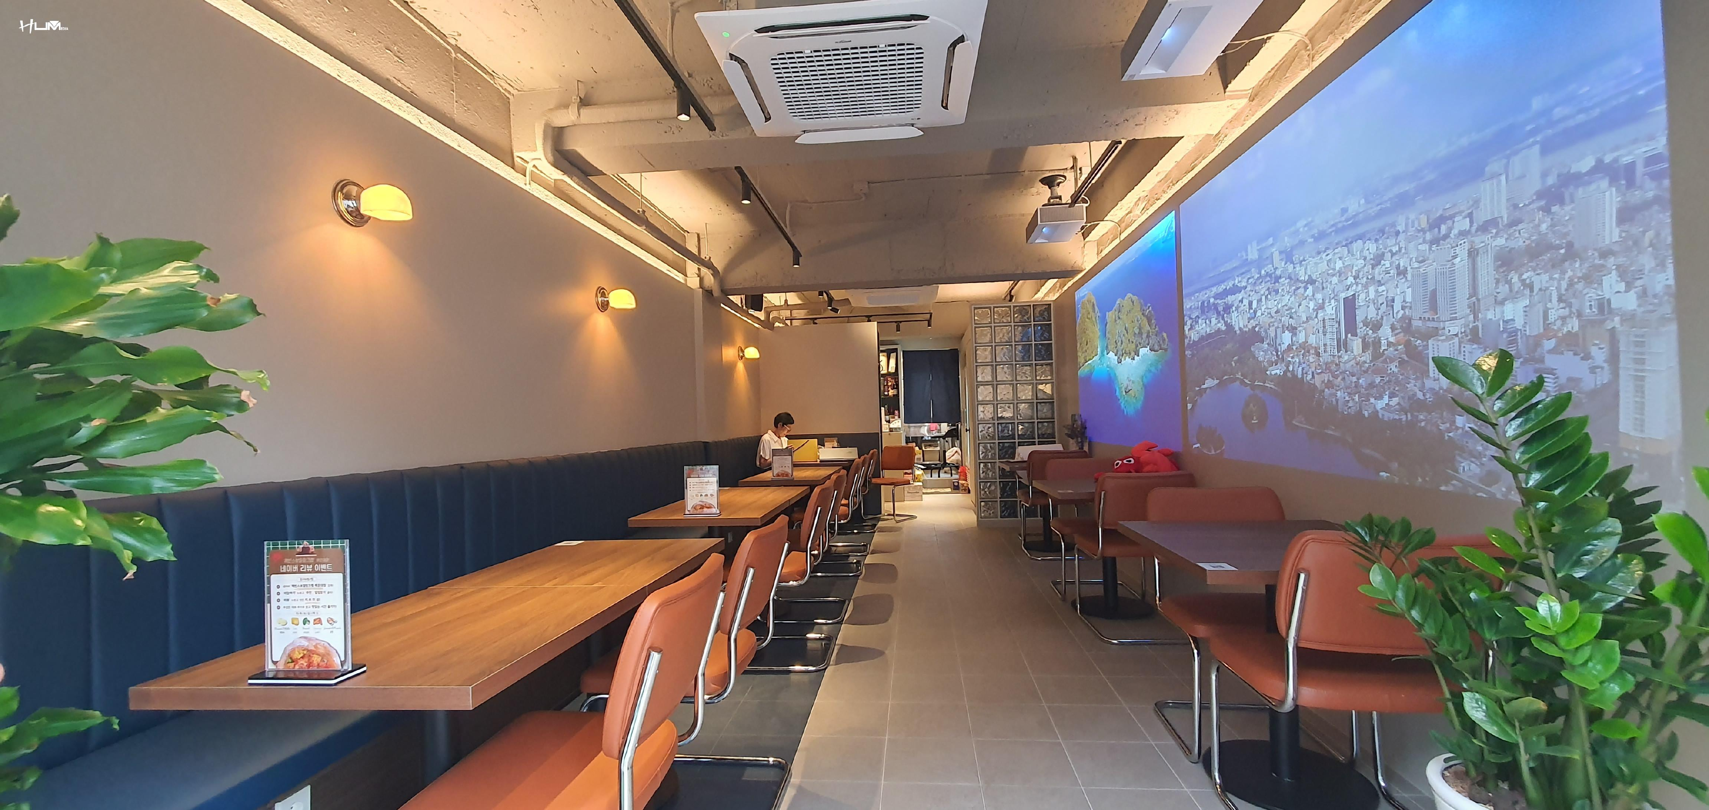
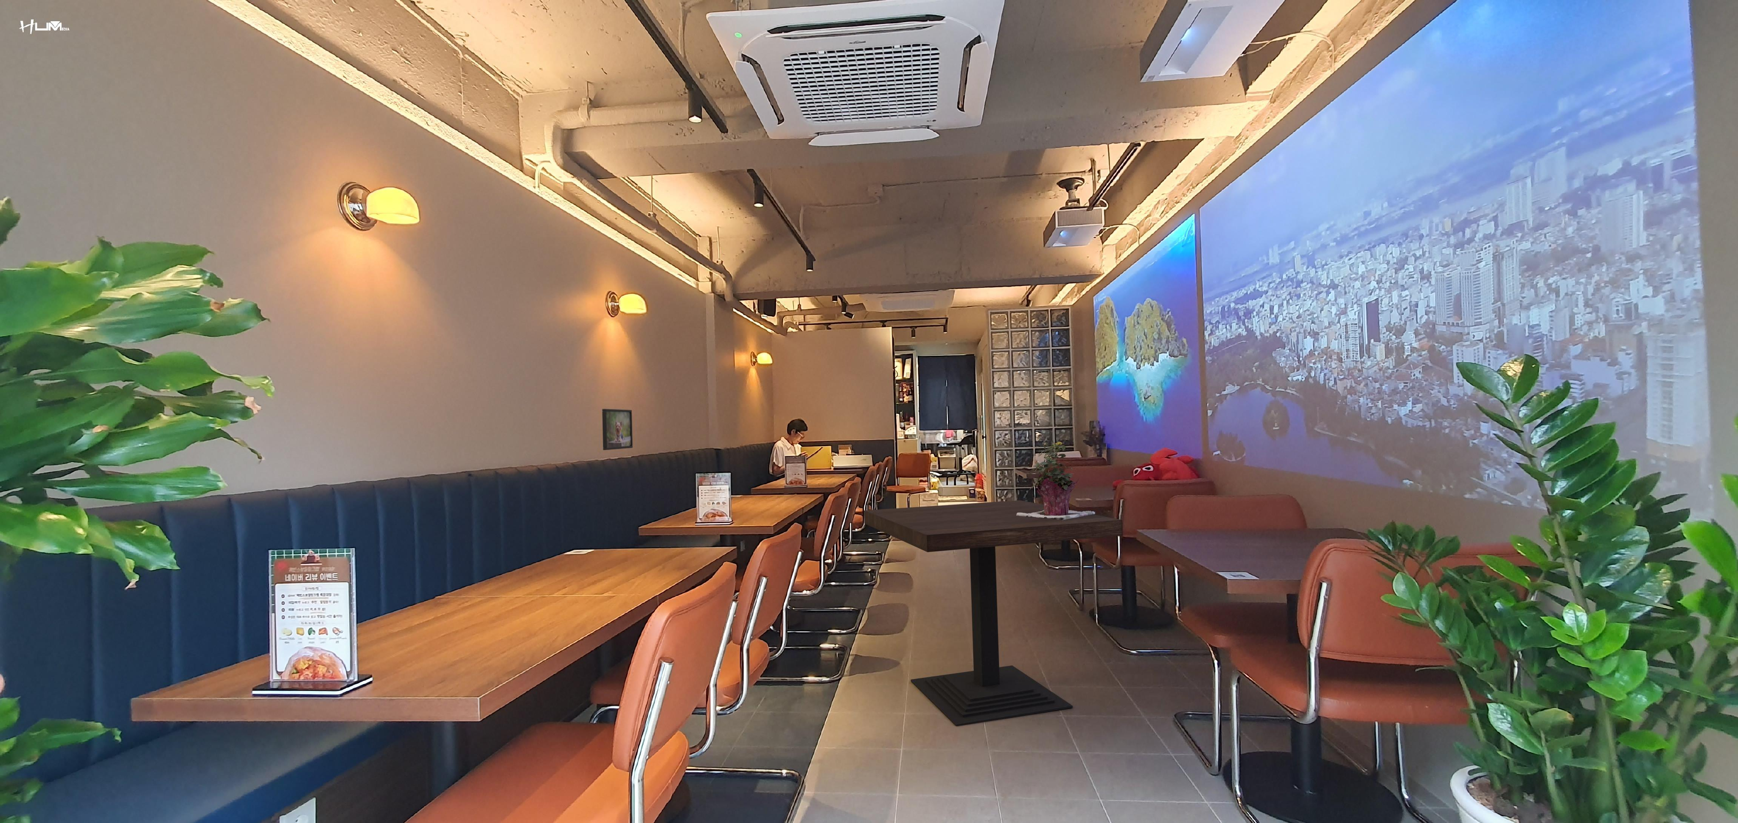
+ potted flower [1016,440,1095,521]
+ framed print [602,409,633,451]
+ dining table [863,500,1123,727]
